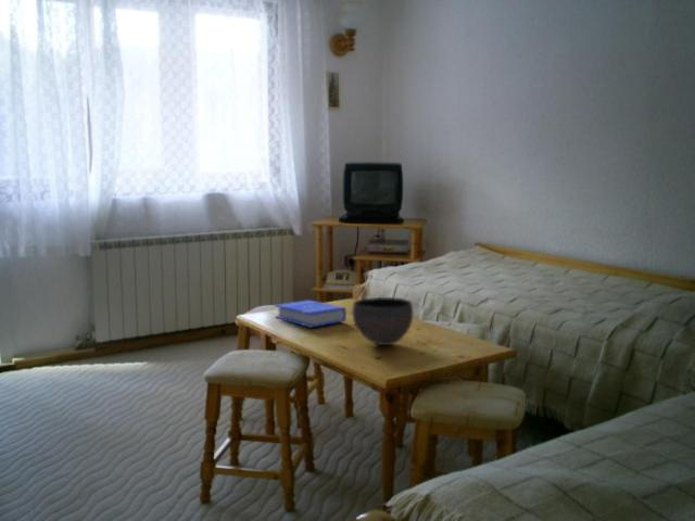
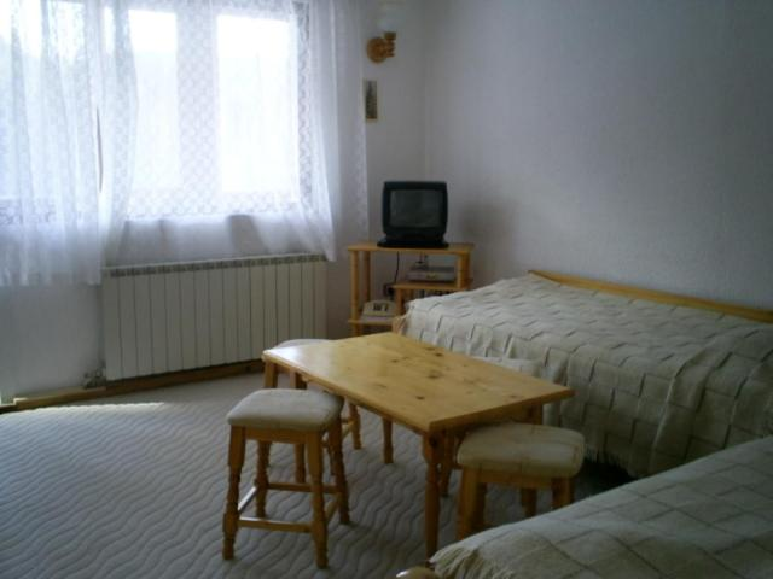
- book [274,298,348,329]
- bowl [351,296,415,346]
